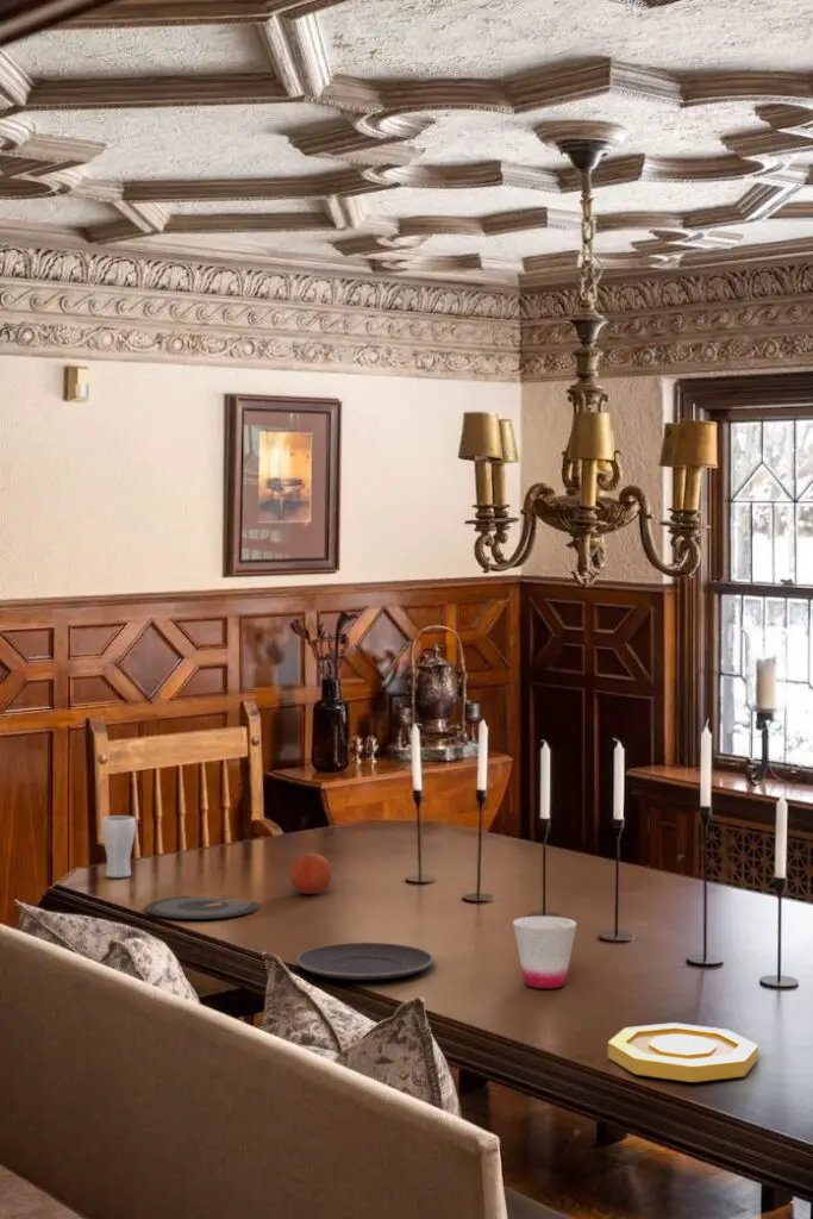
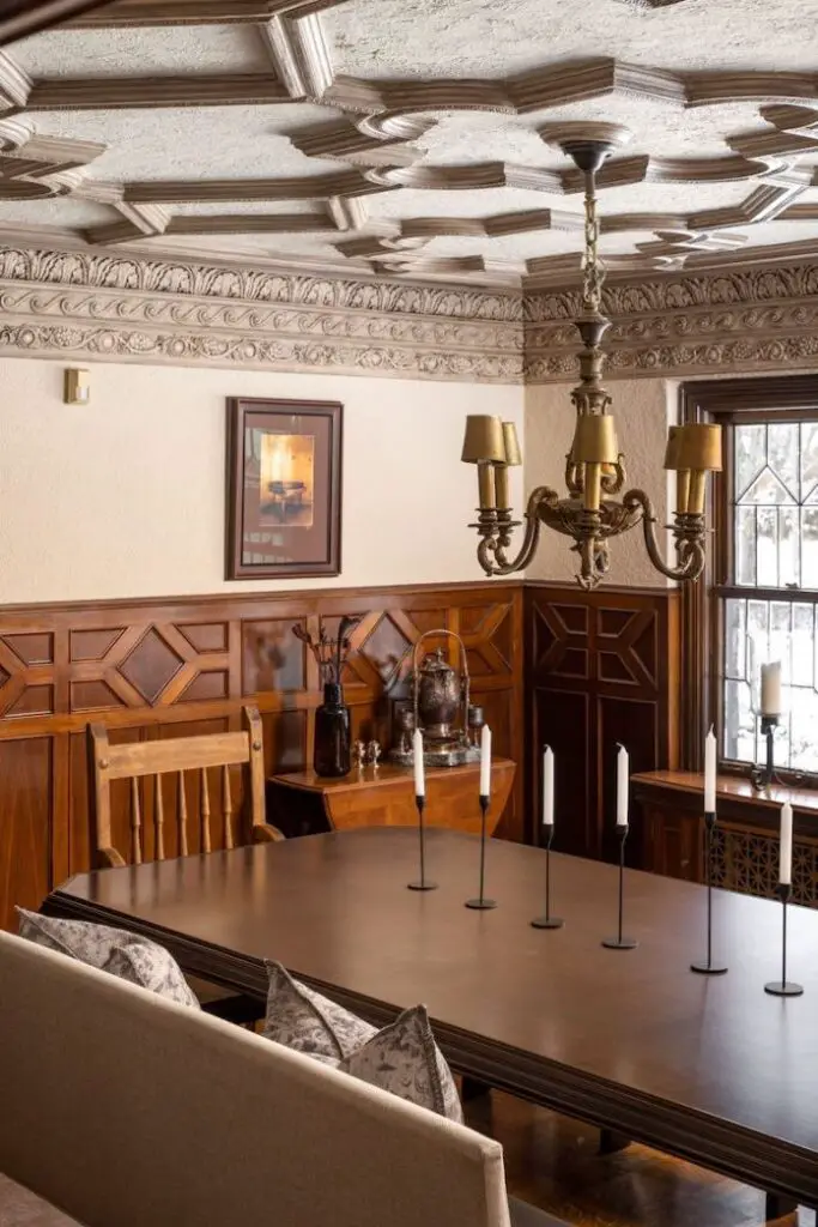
- plate [143,895,262,920]
- plate [294,942,436,981]
- bowl [607,1021,759,1083]
- cup [512,915,577,989]
- drinking glass [100,814,137,879]
- fruit [288,851,333,895]
